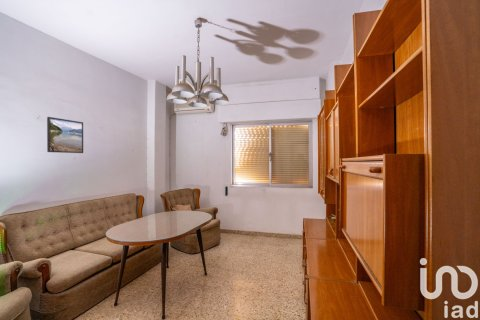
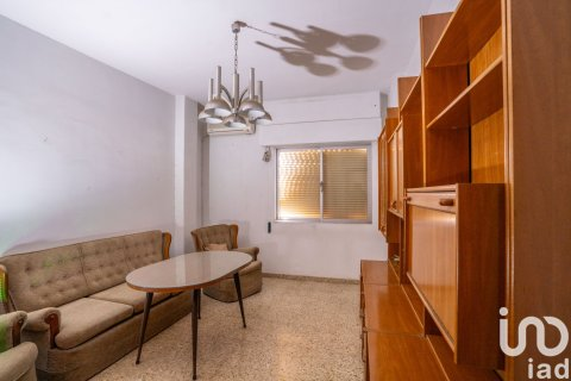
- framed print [46,116,84,154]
